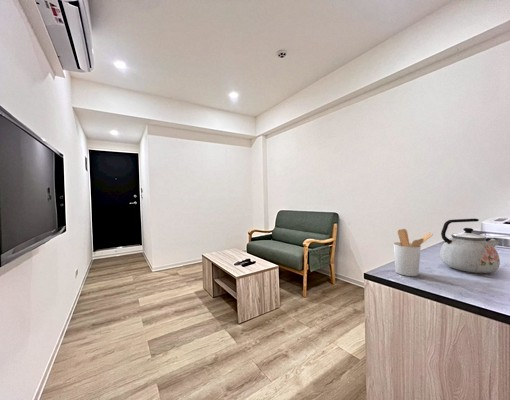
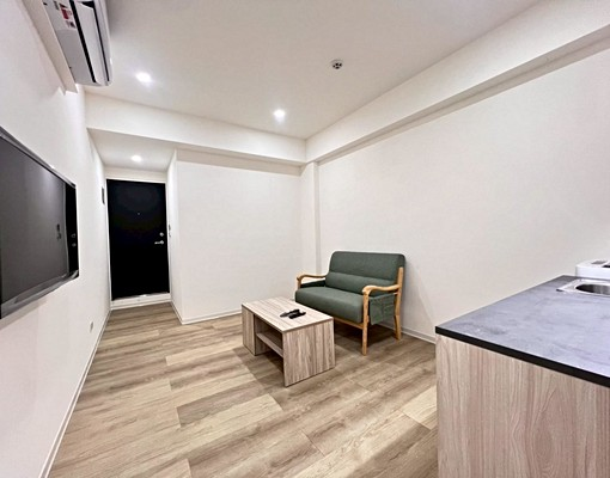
- utensil holder [392,228,434,277]
- kettle [439,218,501,274]
